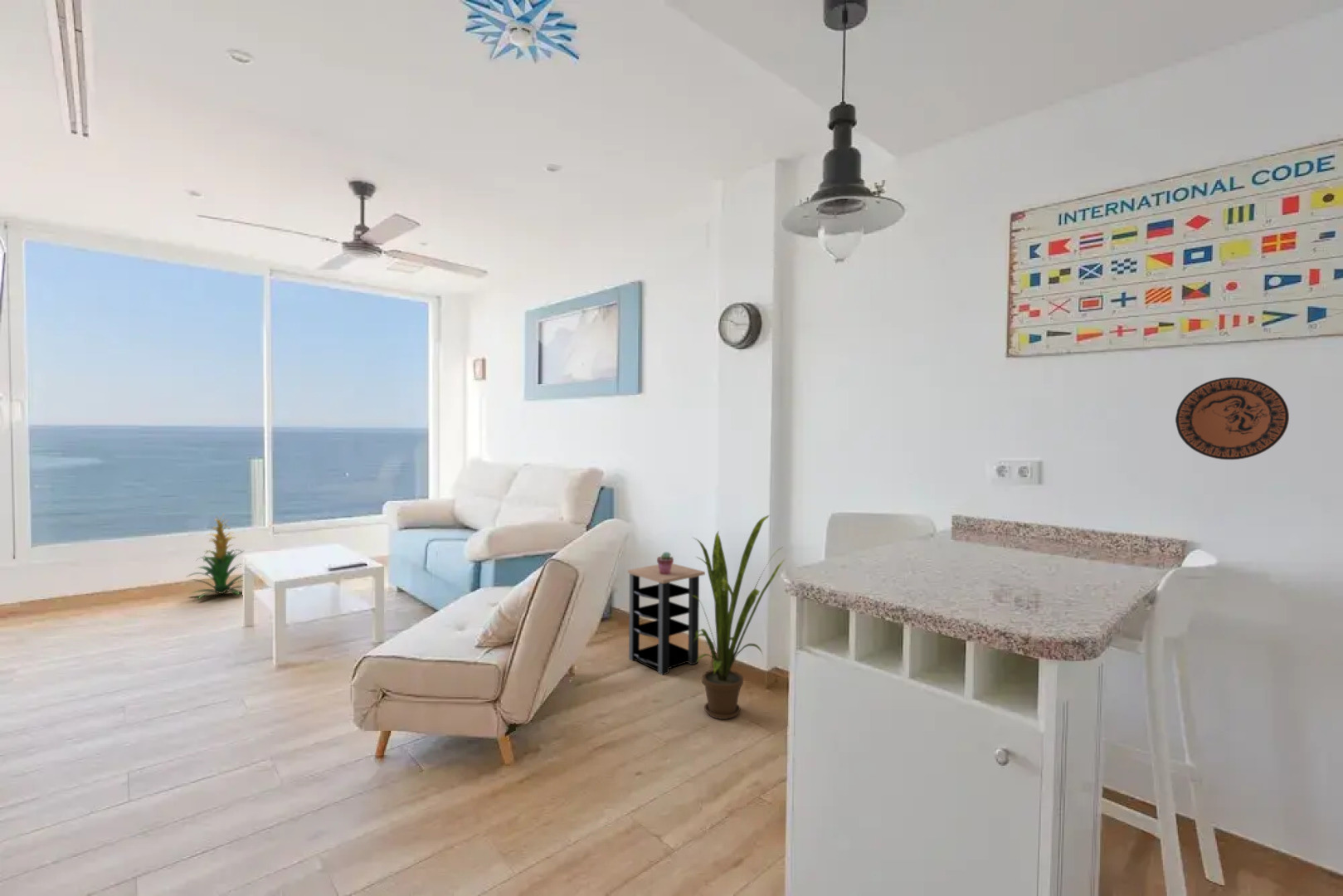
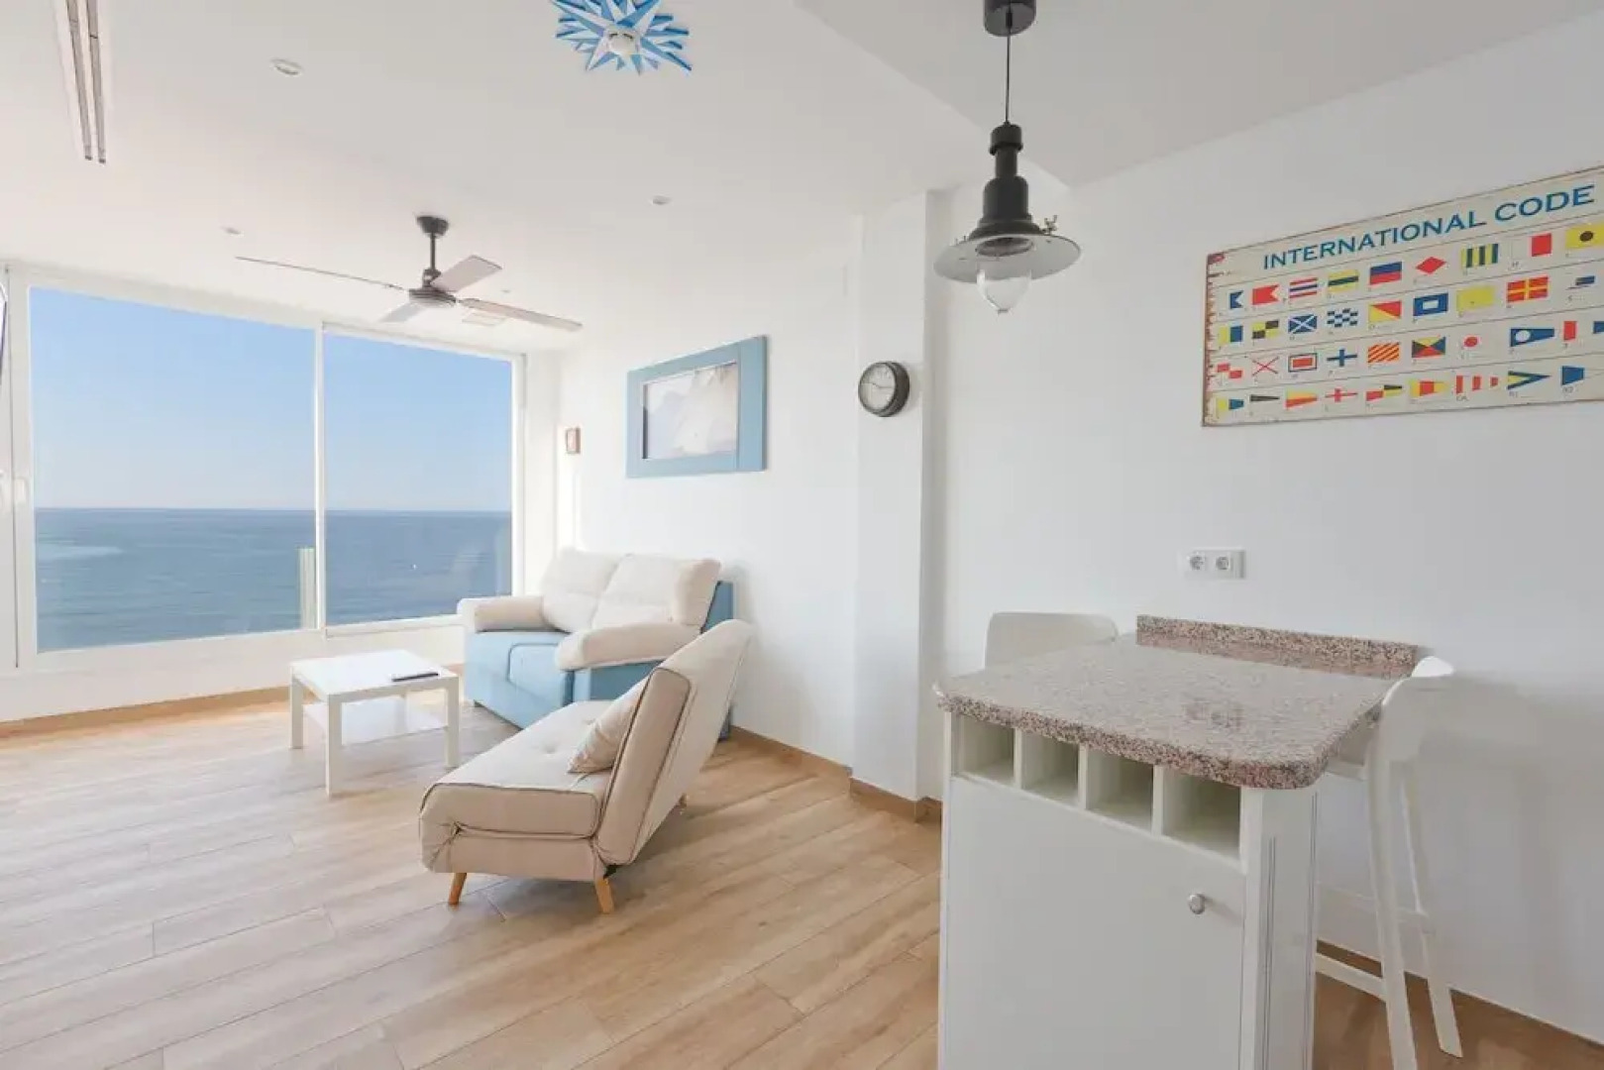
- side table [627,562,706,676]
- house plant [691,514,786,720]
- potted succulent [656,551,674,575]
- indoor plant [186,514,246,600]
- decorative plate [1175,377,1290,460]
